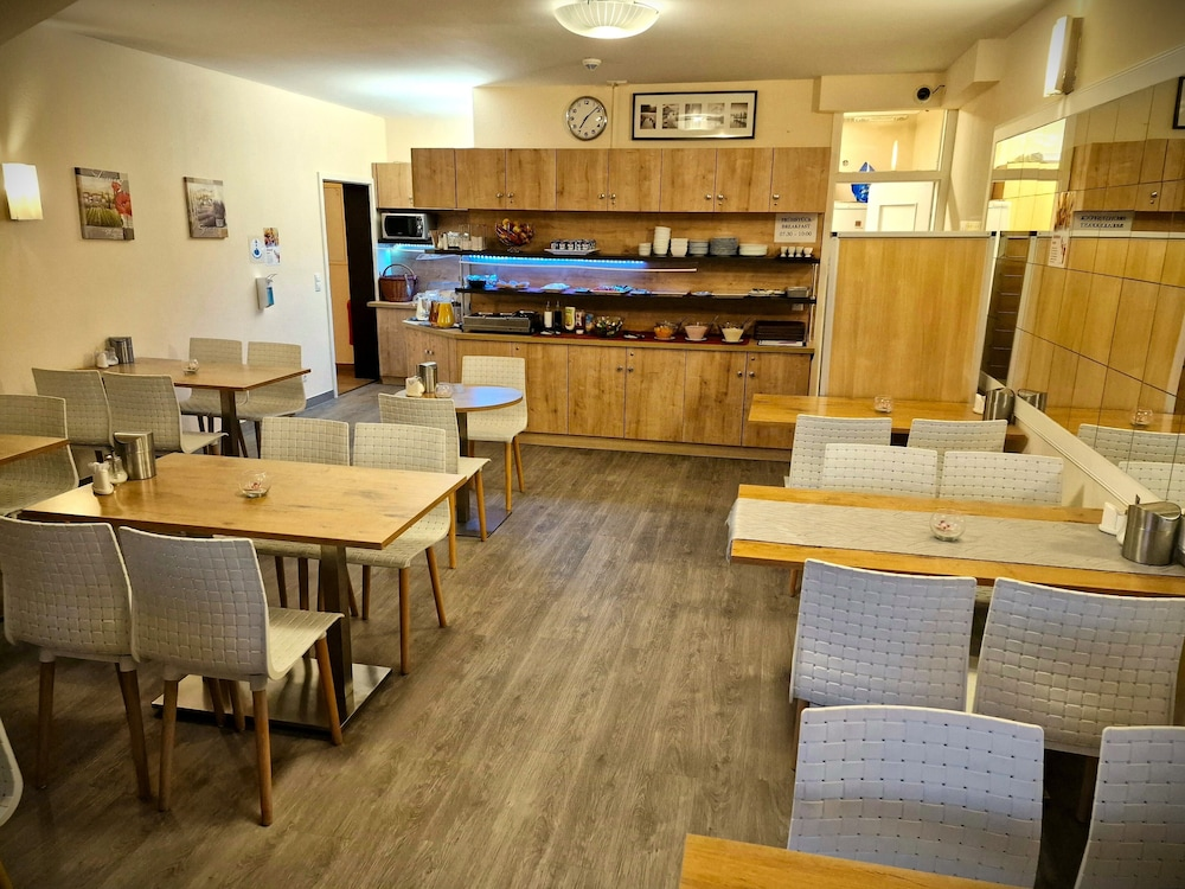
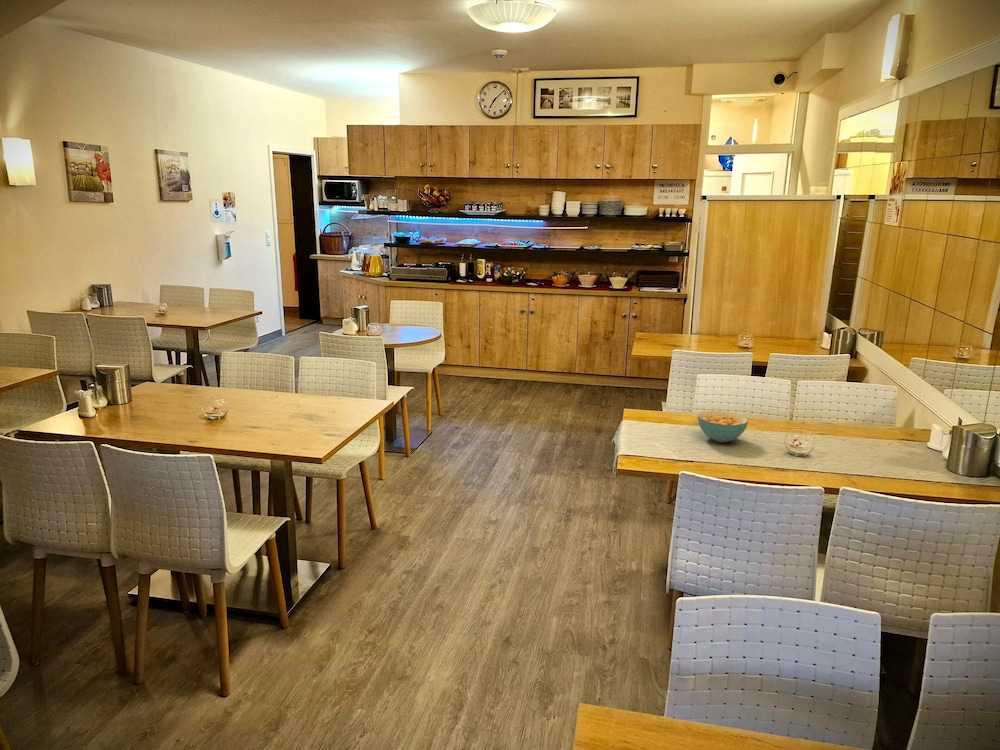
+ cereal bowl [697,410,749,443]
